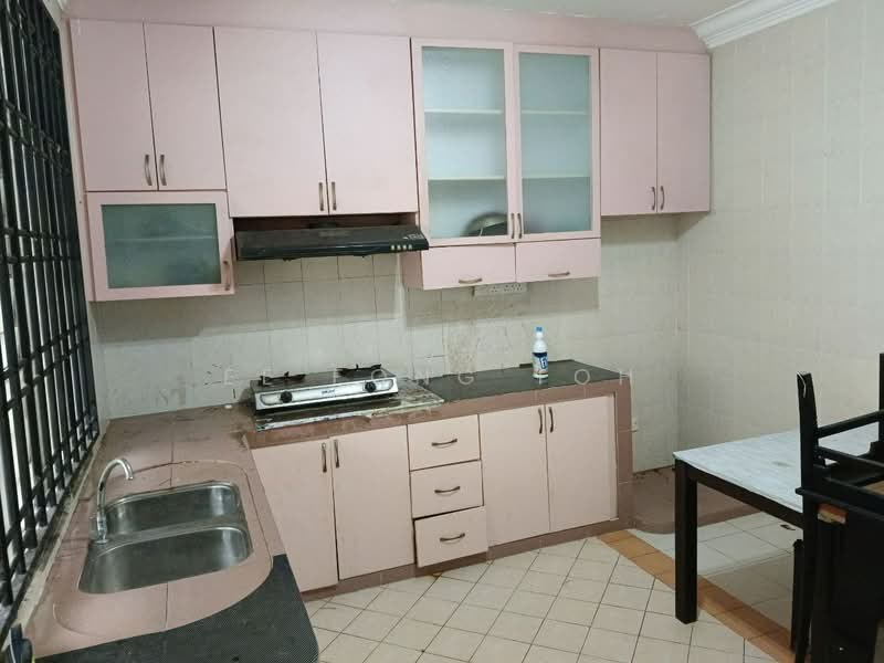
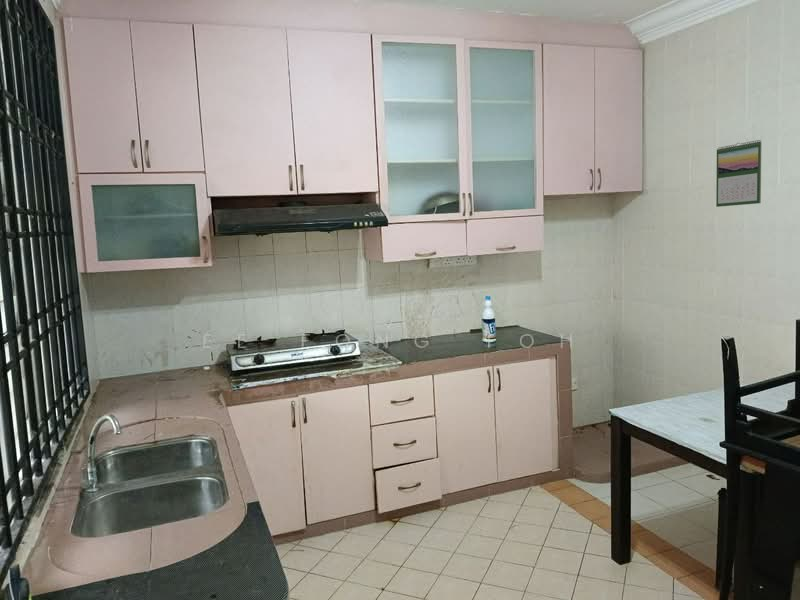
+ calendar [715,139,762,208]
